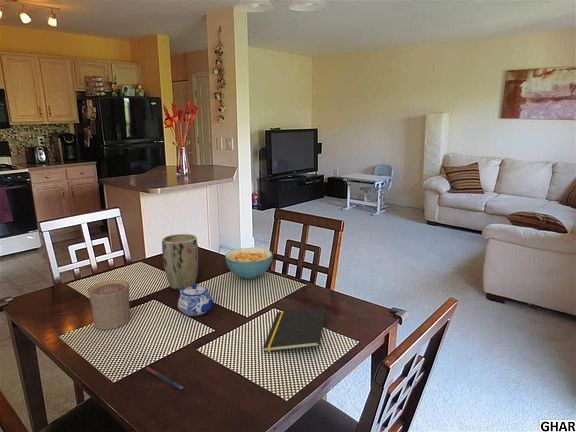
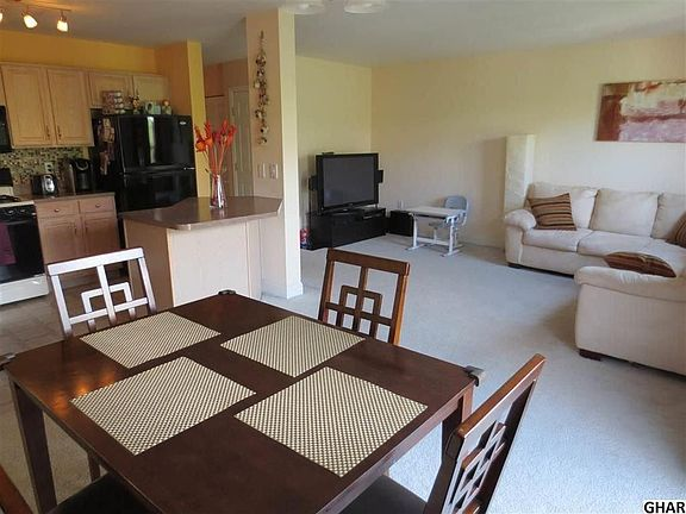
- pen [145,366,185,390]
- plant pot [161,233,199,291]
- cup [87,279,132,330]
- teapot [177,283,215,317]
- cereal bowl [225,247,273,280]
- notepad [262,306,326,353]
